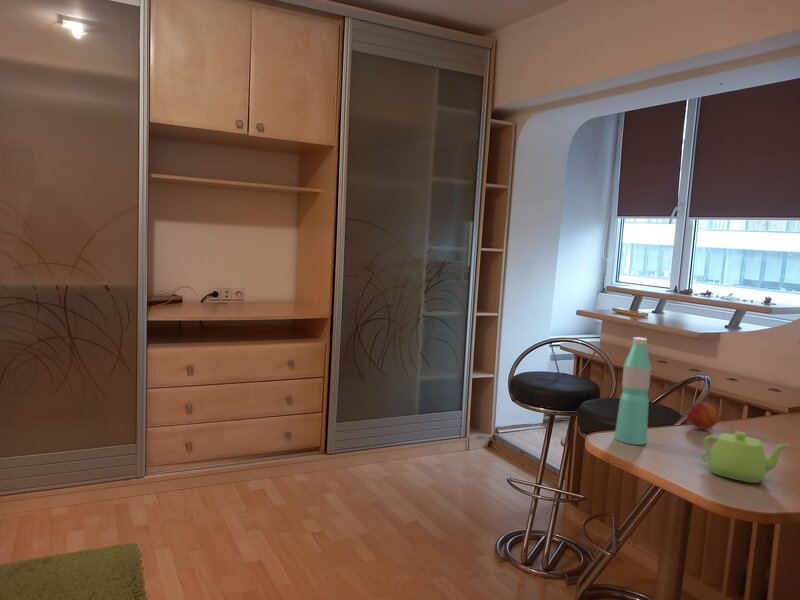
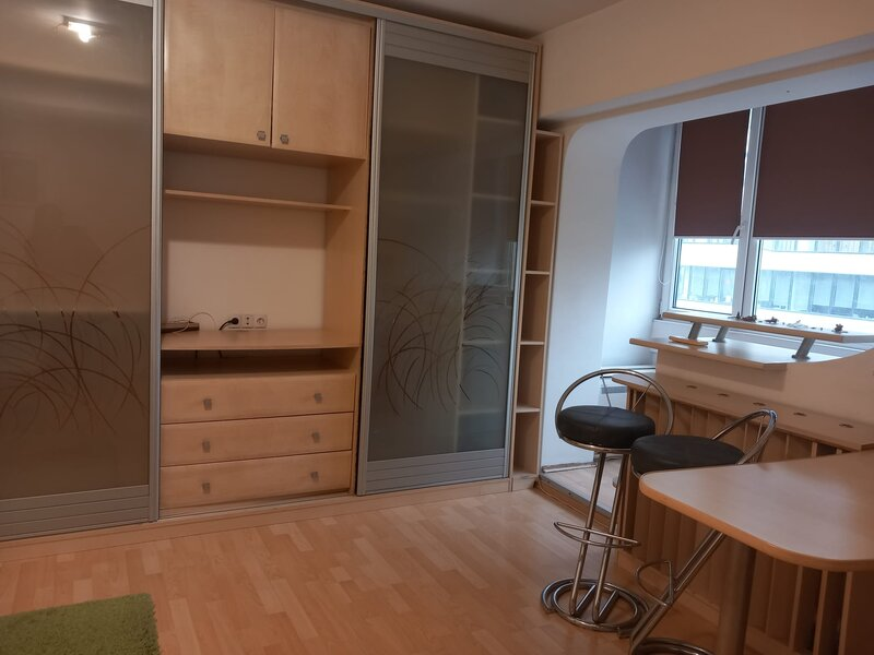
- teapot [700,431,791,484]
- water bottle [614,336,652,446]
- fruit [686,401,719,430]
